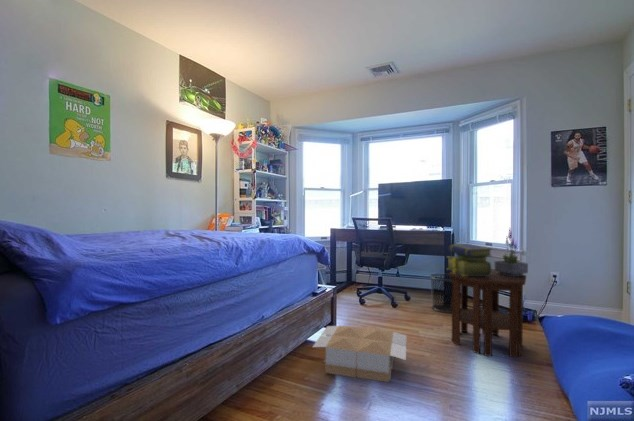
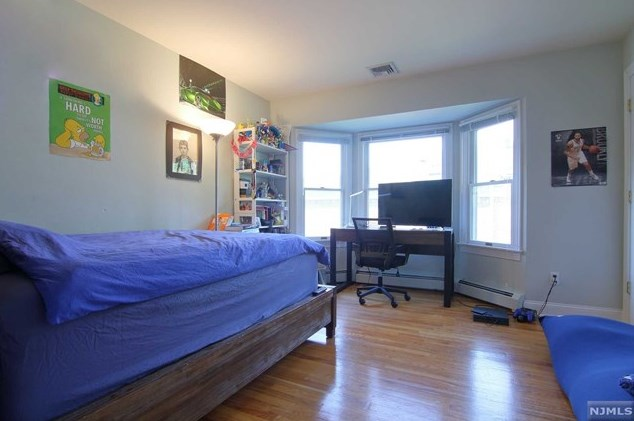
- potted plant [494,226,529,276]
- side table [447,268,527,358]
- stack of books [446,243,493,276]
- cardboard box [312,325,408,383]
- waste bin [429,273,461,314]
